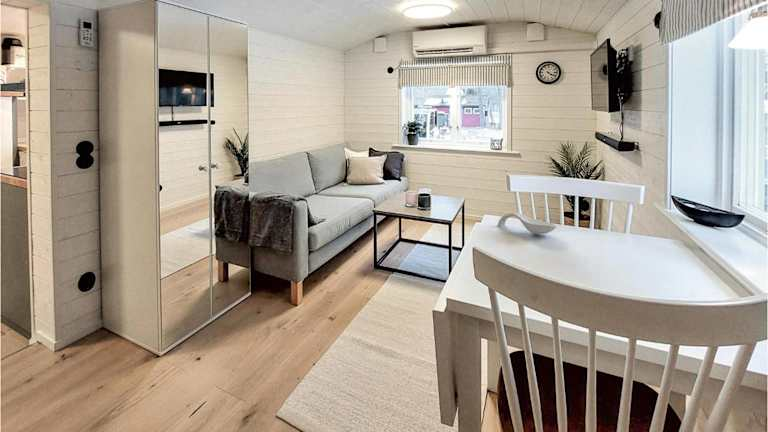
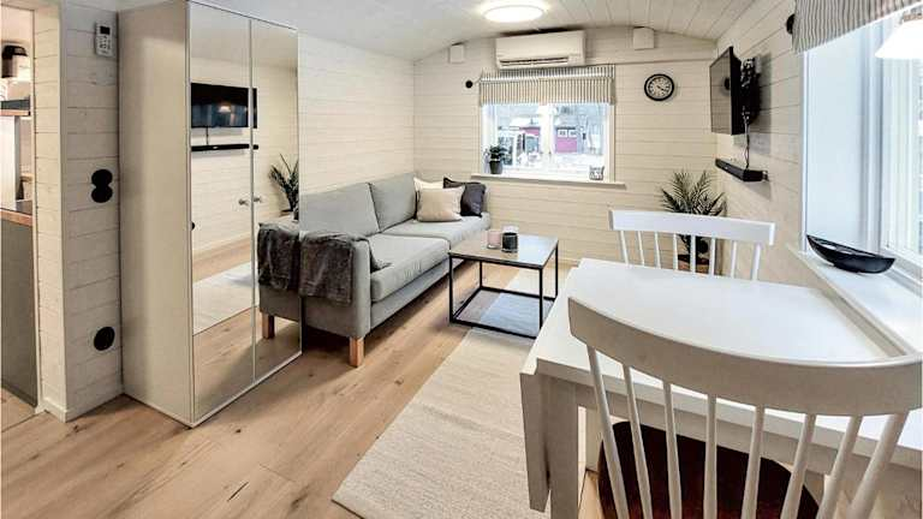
- spoon rest [496,212,558,235]
